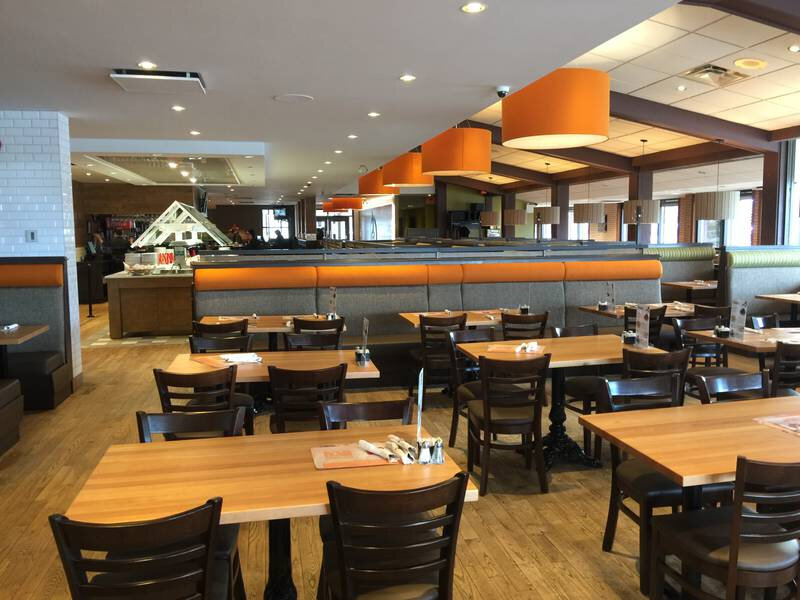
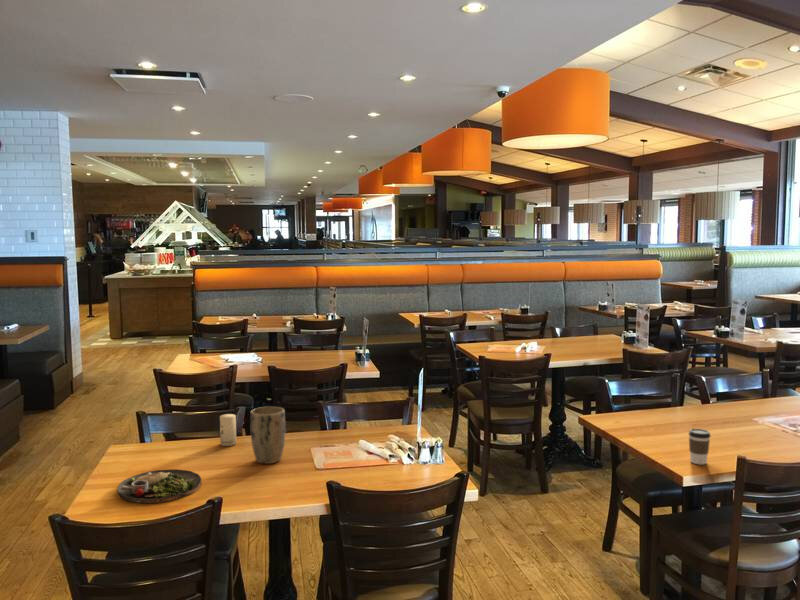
+ candle [219,413,237,447]
+ plant pot [249,406,286,465]
+ coffee cup [687,428,712,466]
+ dinner plate [116,468,202,504]
